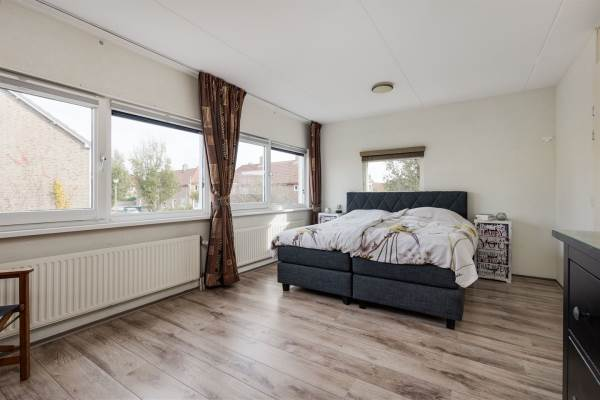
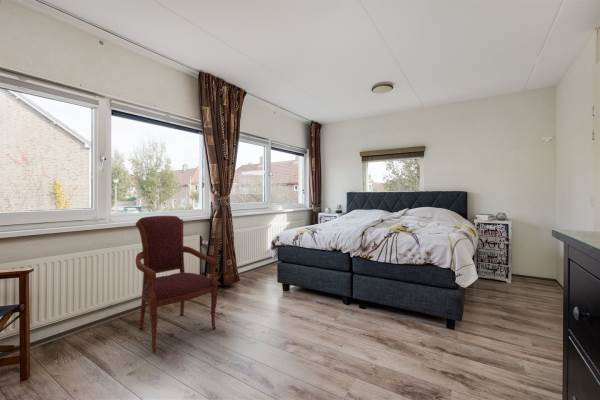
+ armchair [135,215,219,354]
